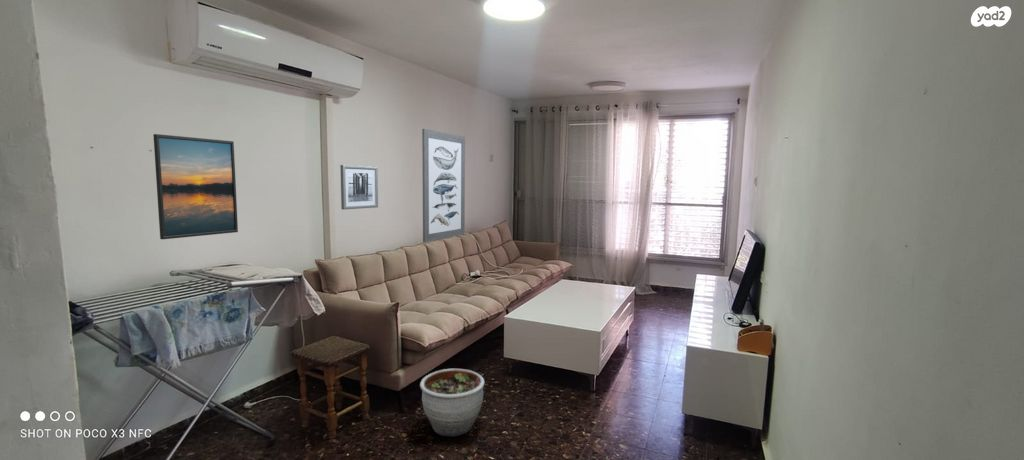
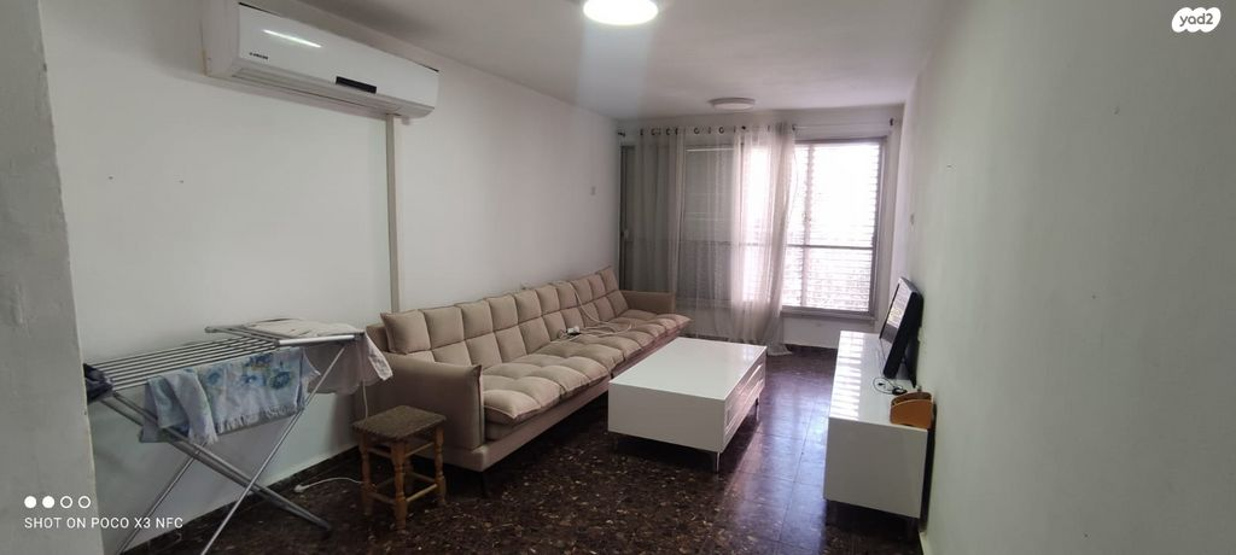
- planter pot [419,368,485,438]
- wall art [421,128,466,244]
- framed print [152,133,239,240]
- wall art [339,164,379,210]
